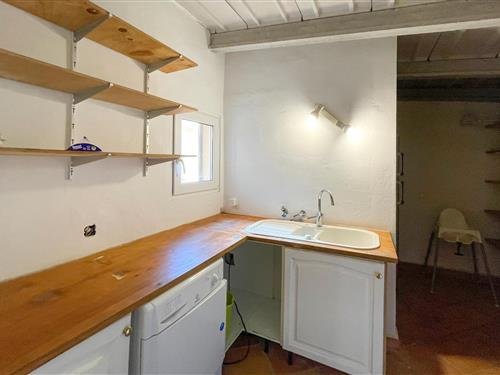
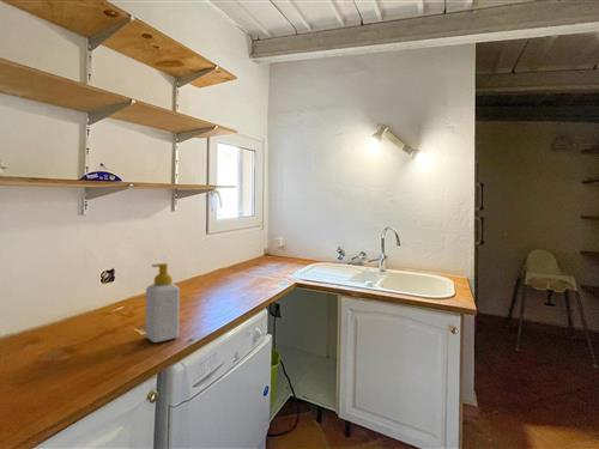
+ soap bottle [144,262,181,344]
